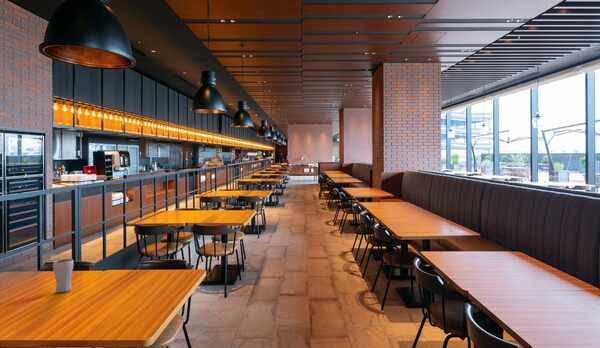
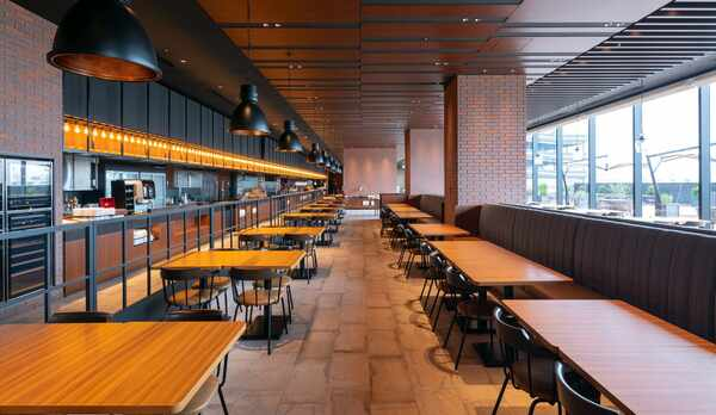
- drinking glass [52,258,74,293]
